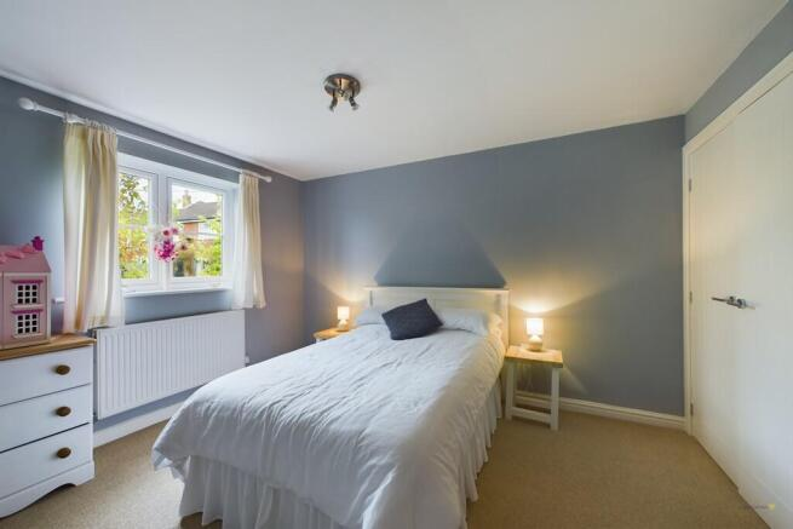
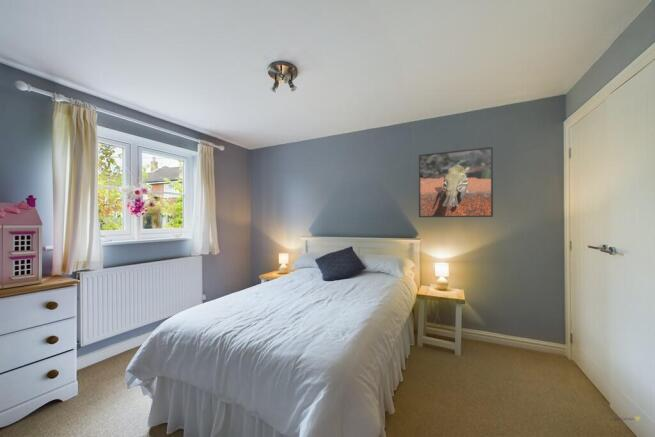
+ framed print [417,146,494,218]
